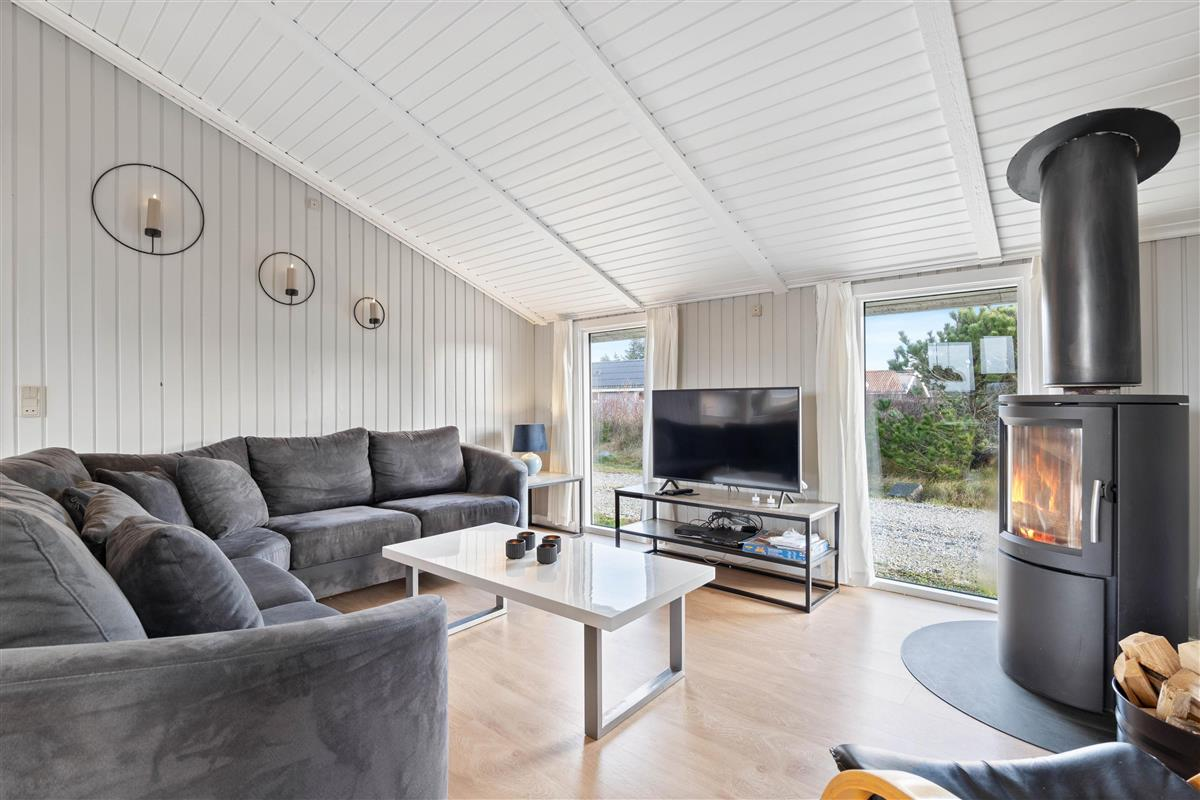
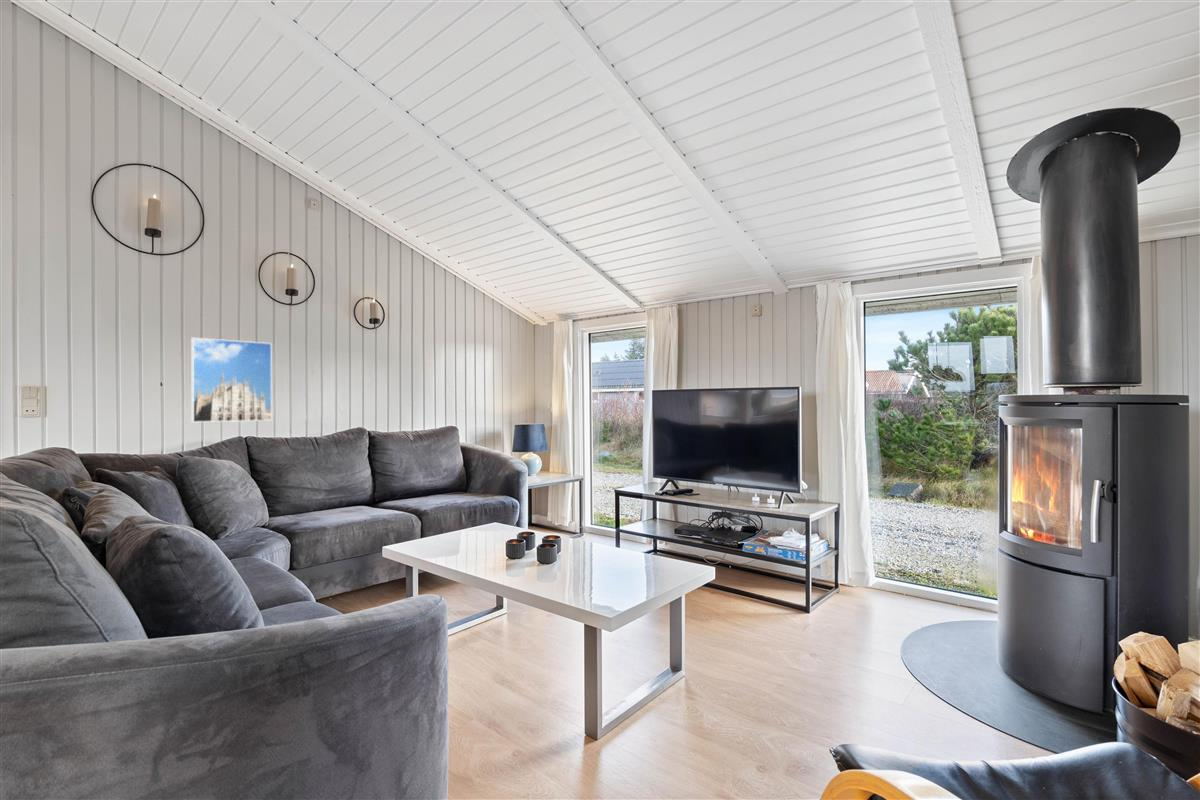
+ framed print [190,337,273,423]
